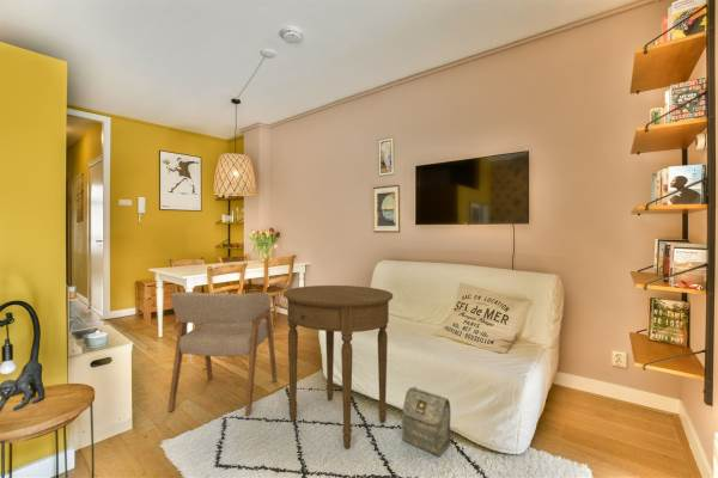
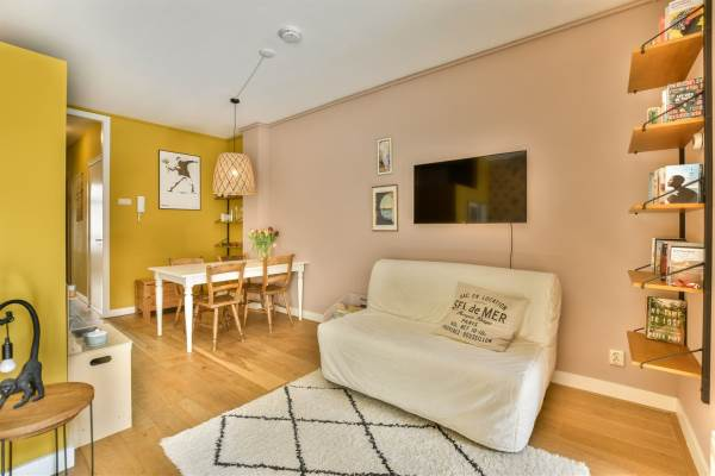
- side table [282,284,394,449]
- bag [401,386,452,458]
- armchair [166,290,278,417]
